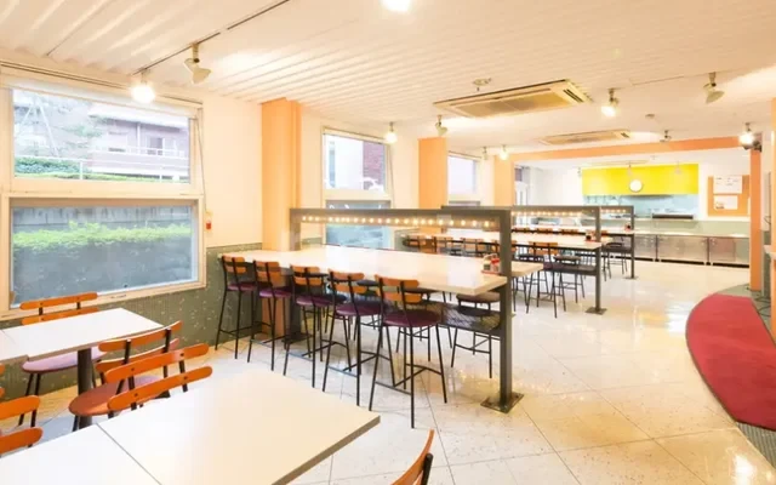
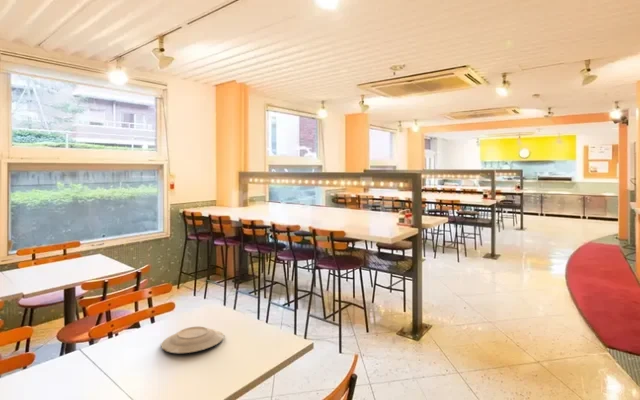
+ plate [160,326,225,354]
